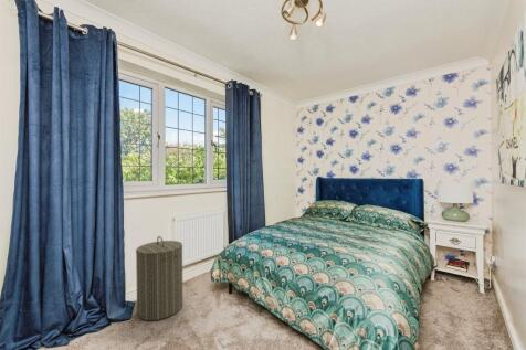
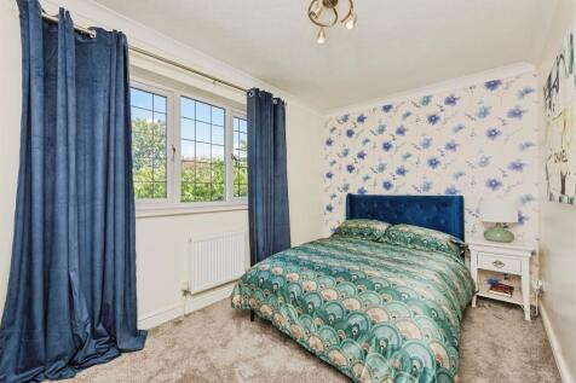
- laundry hamper [135,235,185,321]
